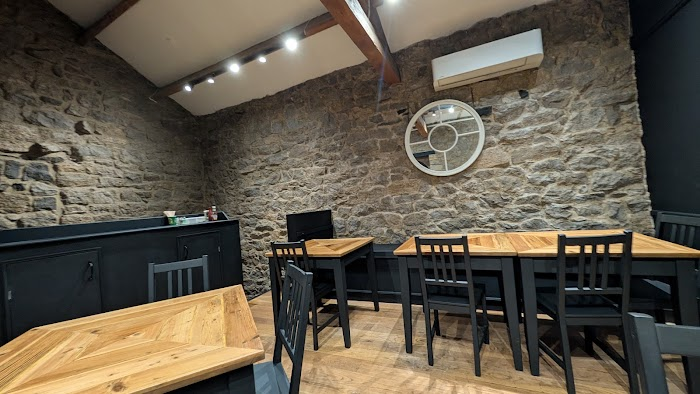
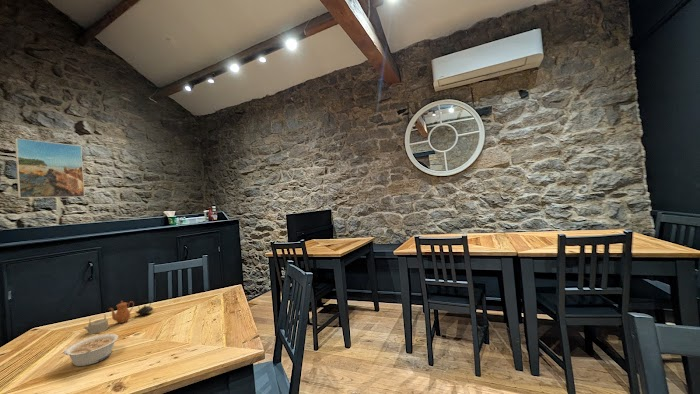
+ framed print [14,137,86,199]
+ teapot [82,300,154,335]
+ legume [63,333,119,367]
